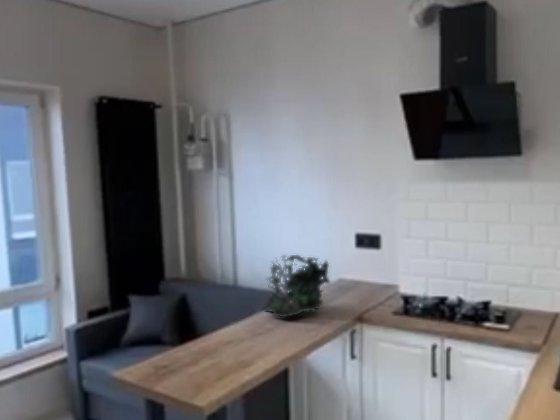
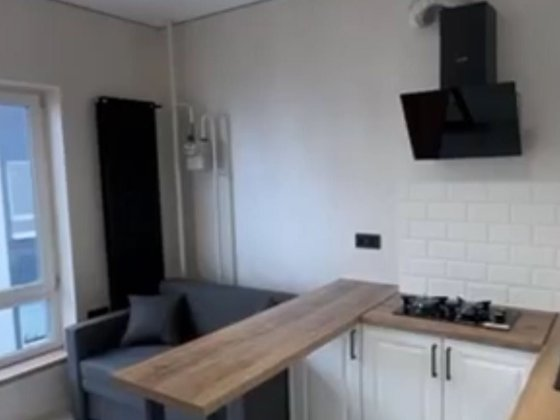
- plant [263,254,331,318]
